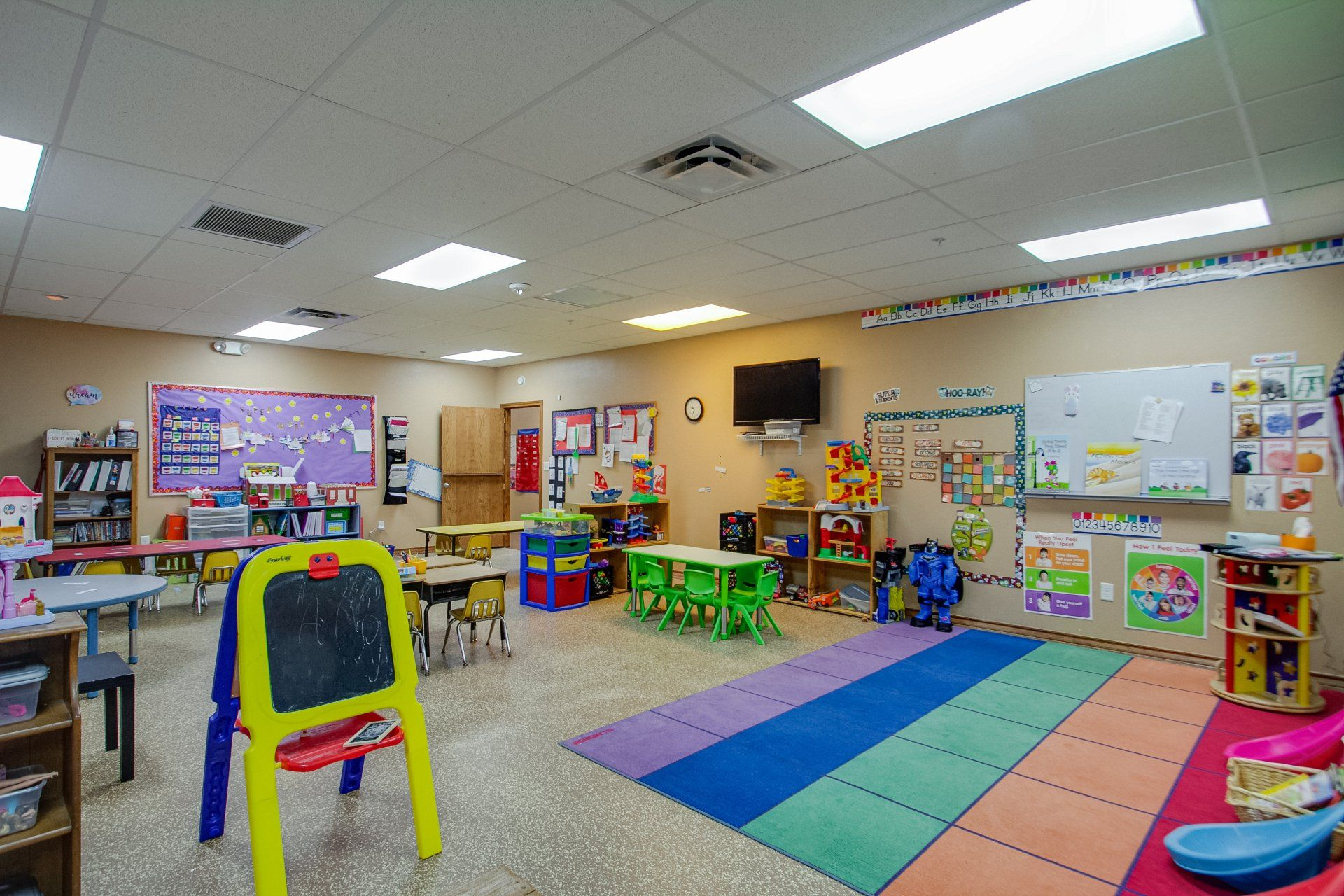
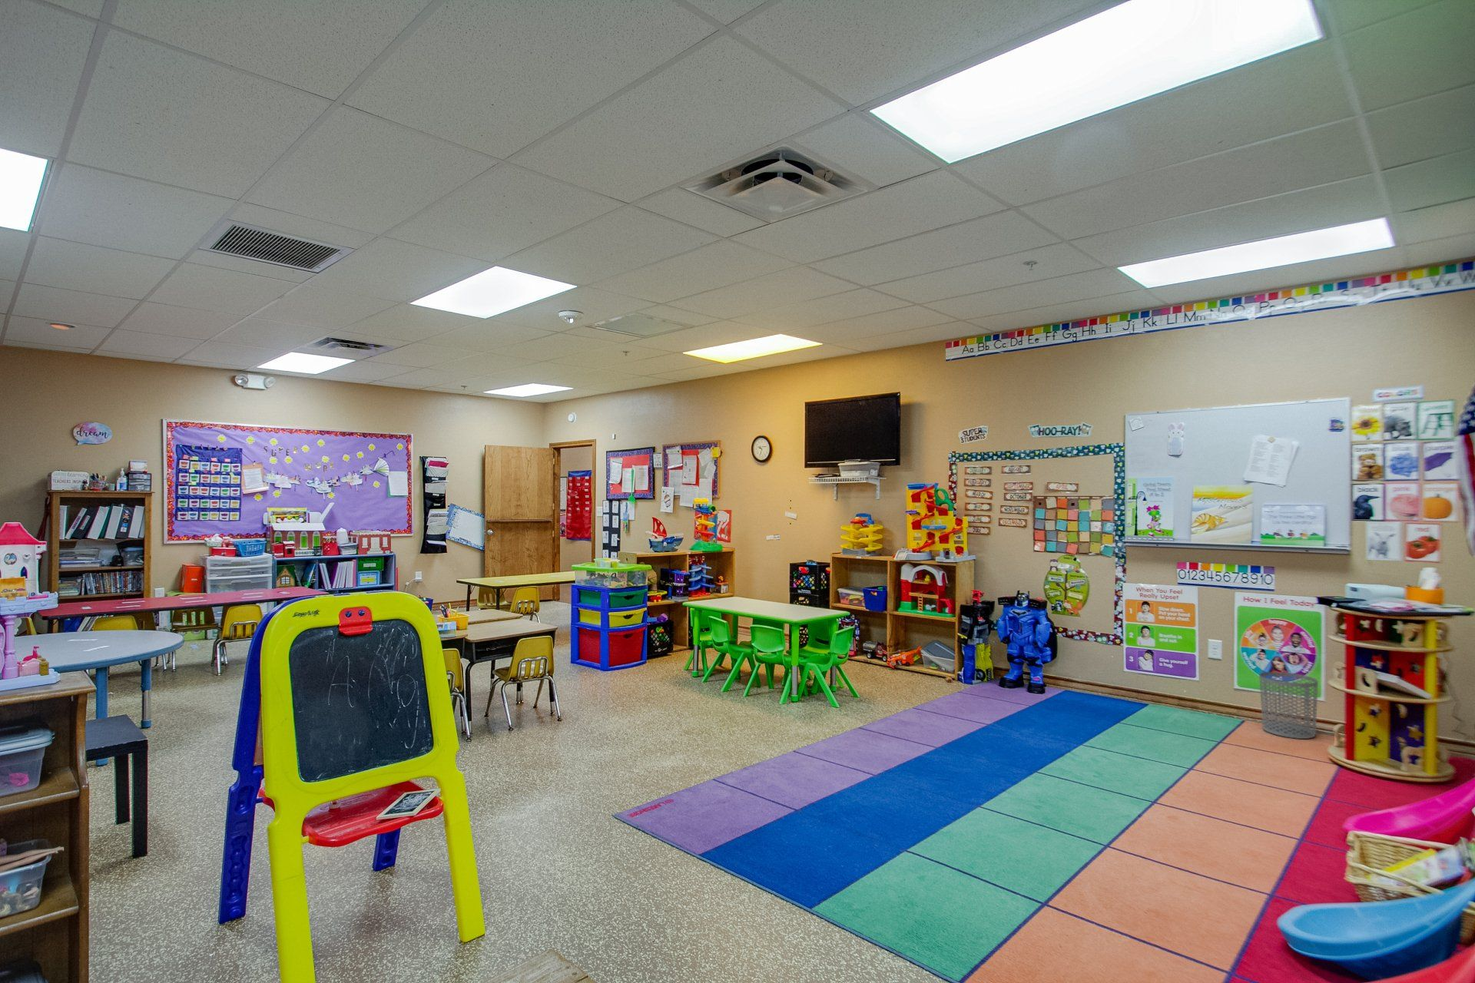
+ waste bin [1259,671,1318,739]
